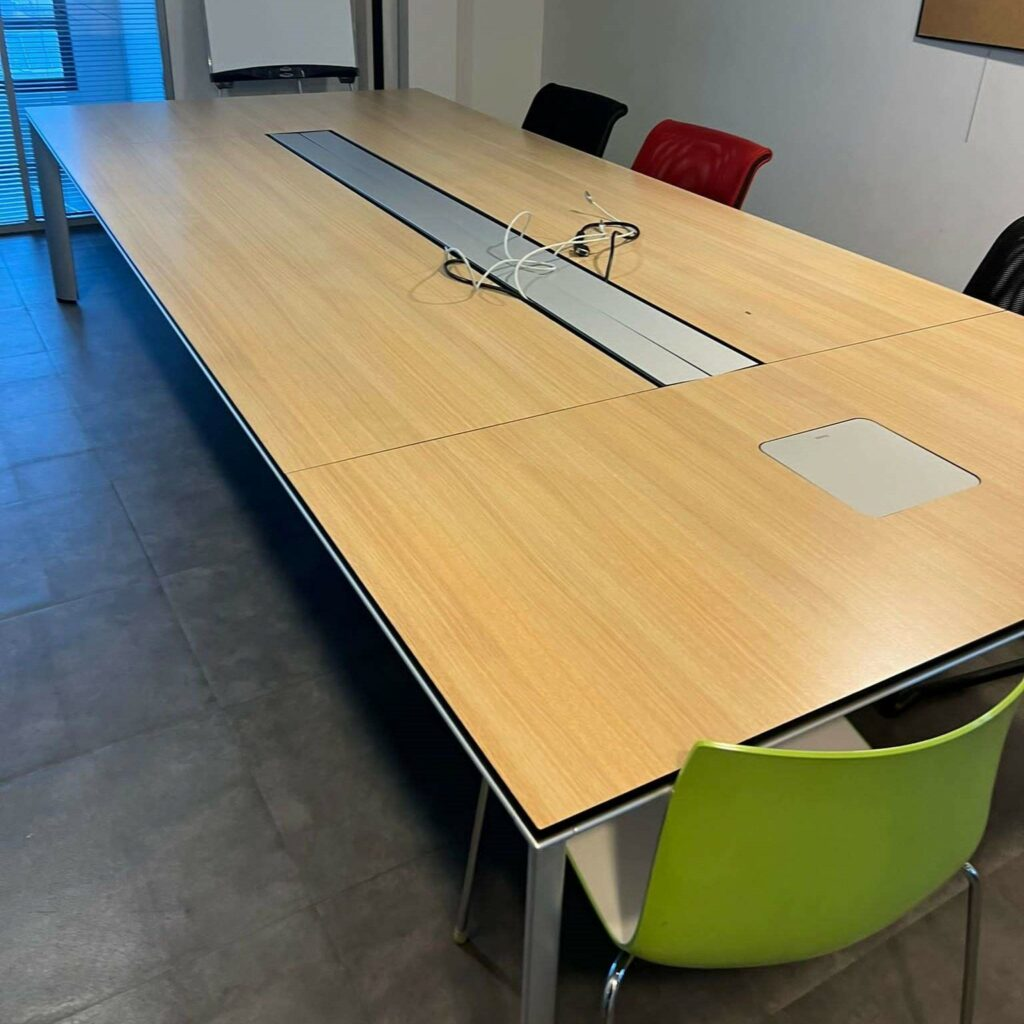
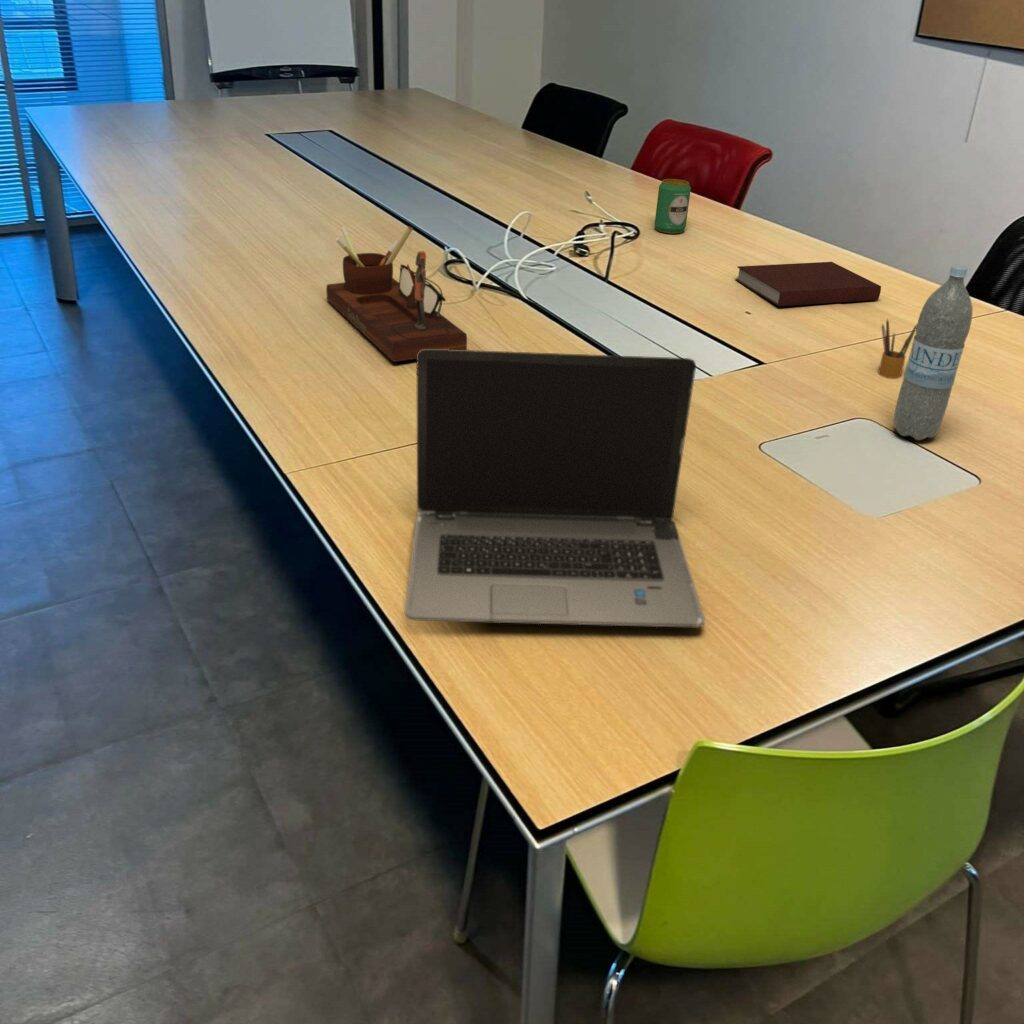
+ pencil box [877,317,917,380]
+ notebook [734,261,882,307]
+ desk organizer [325,225,468,363]
+ laptop computer [404,349,706,629]
+ beverage can [654,178,692,234]
+ water bottle [892,264,974,442]
